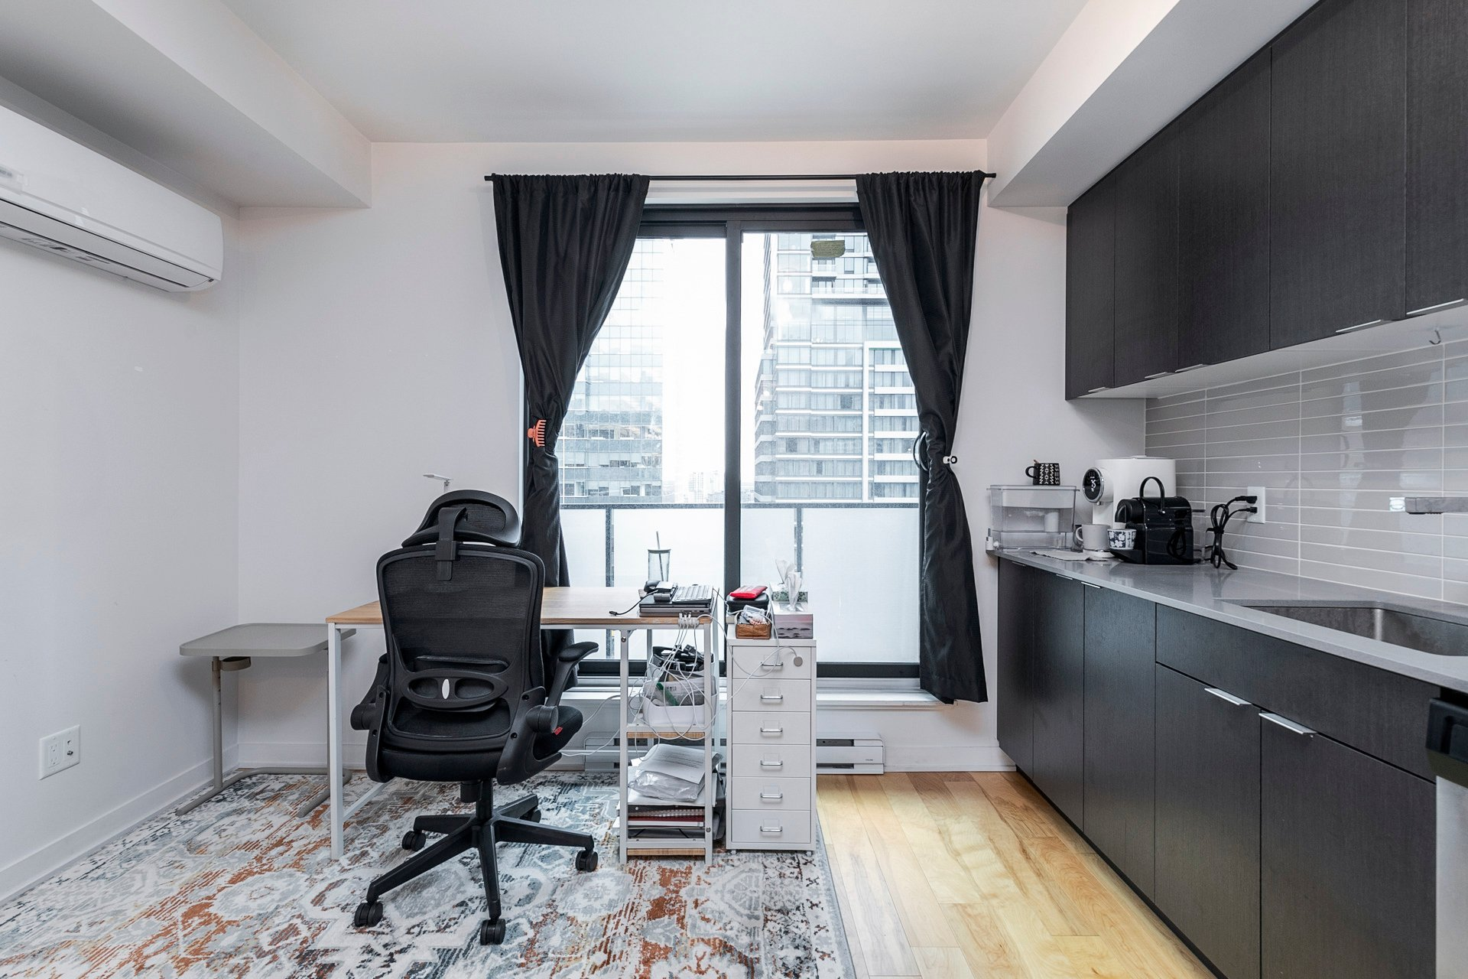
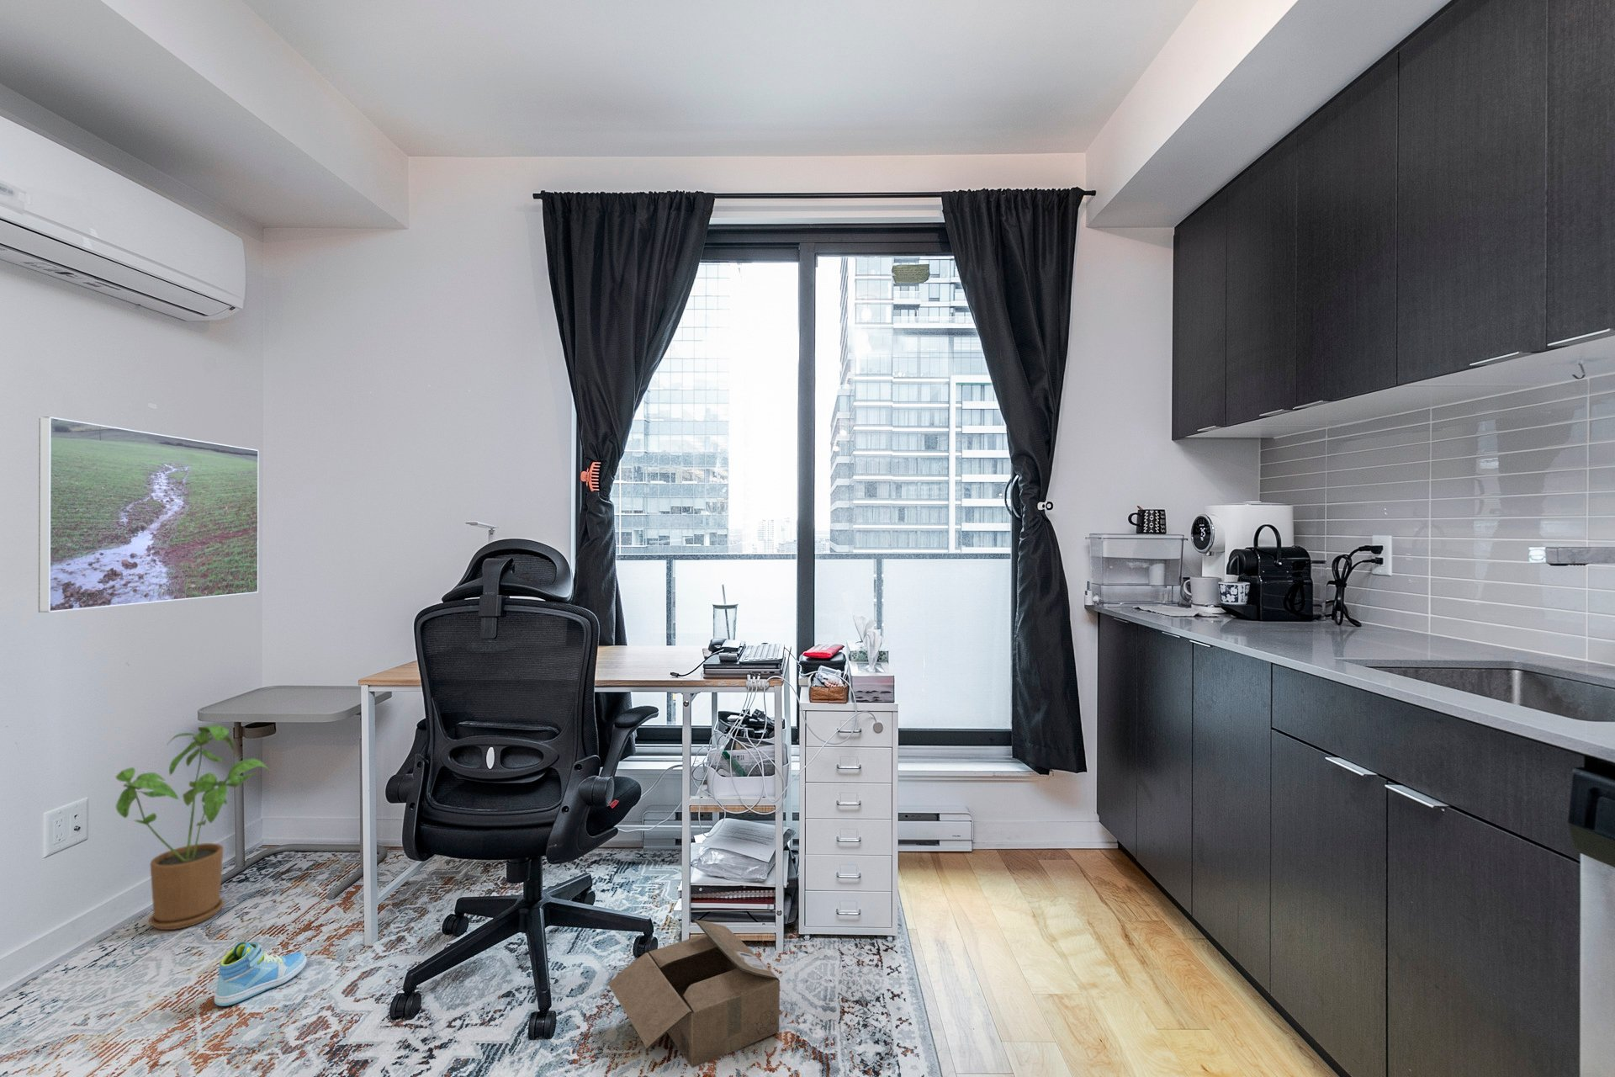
+ house plant [114,725,273,930]
+ sneaker [214,941,308,1007]
+ cardboard box [607,920,781,1069]
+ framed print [37,416,260,613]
